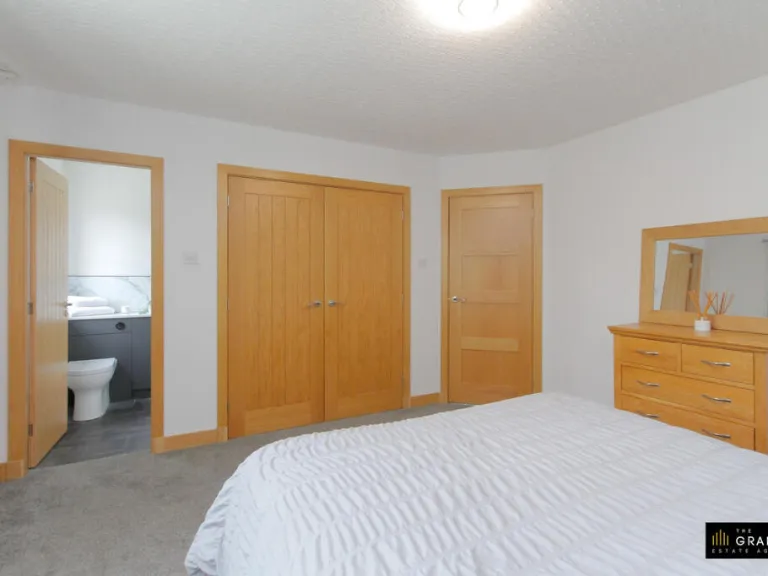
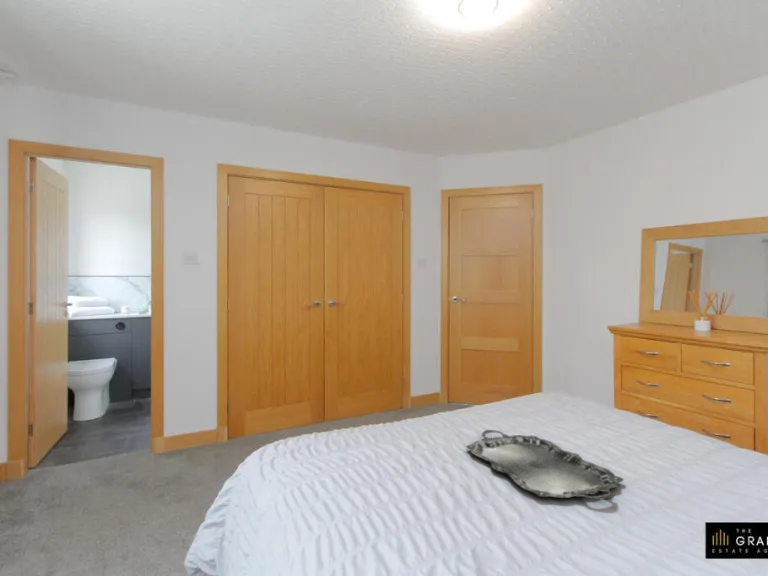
+ serving tray [465,429,625,501]
